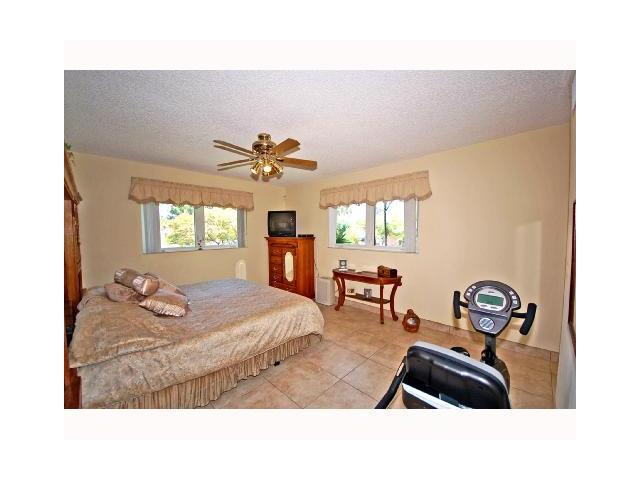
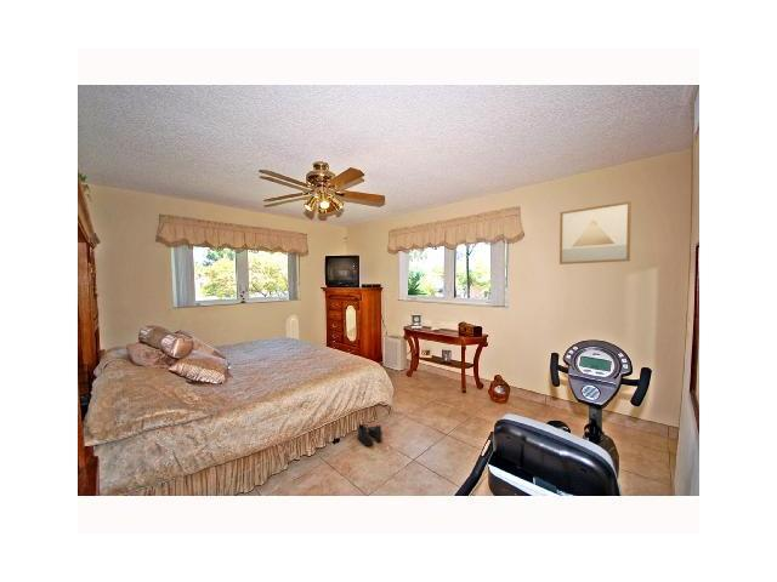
+ wall art [558,200,633,266]
+ boots [357,422,384,447]
